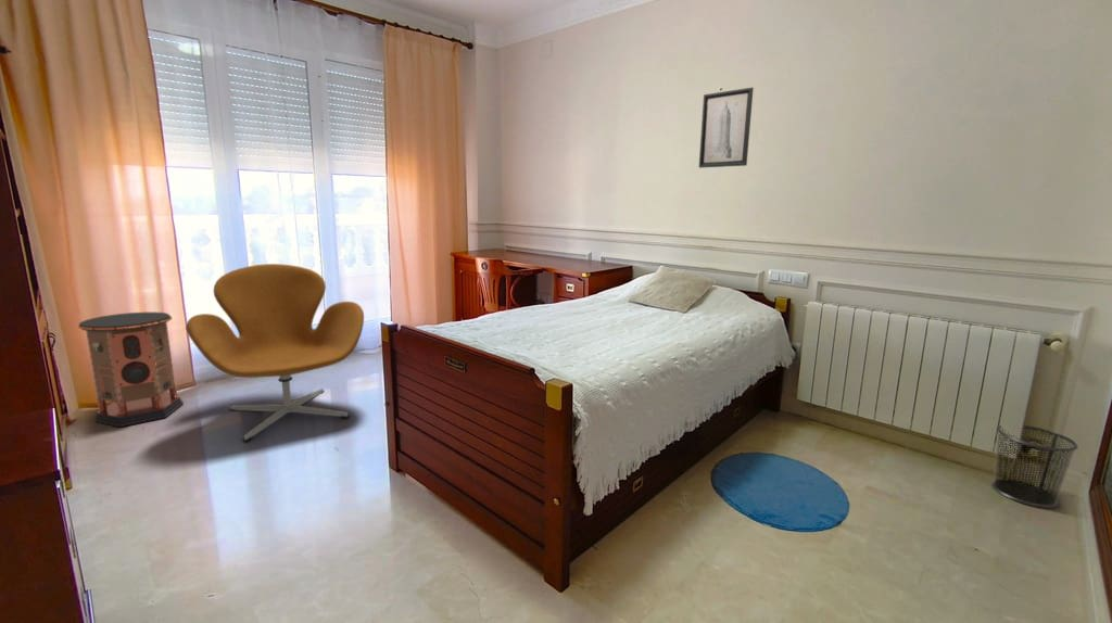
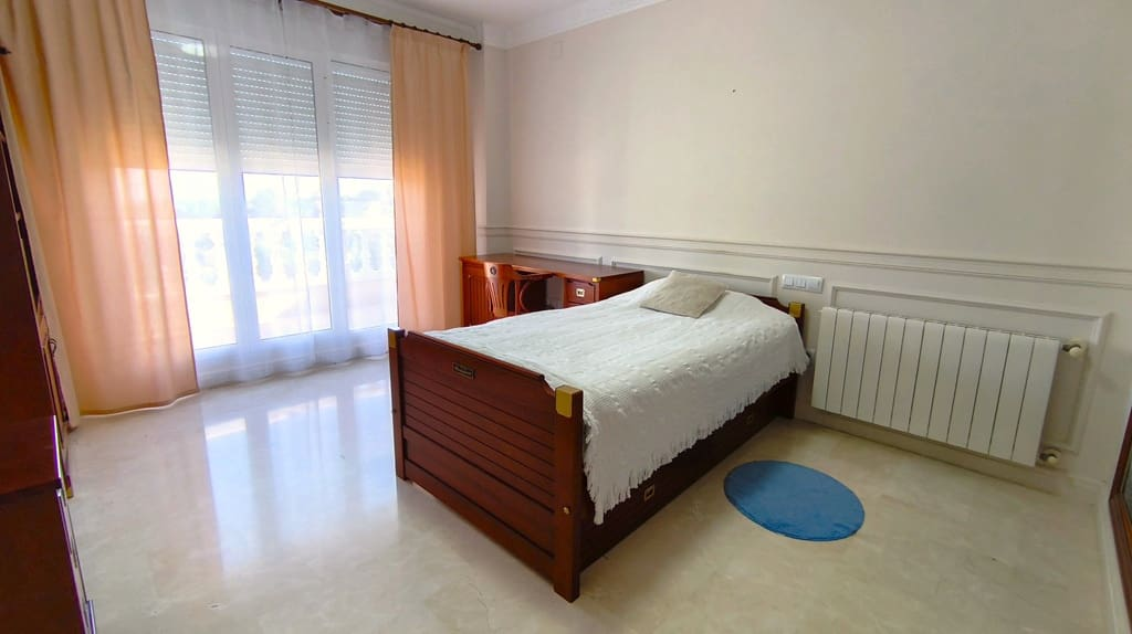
- speaker [77,312,185,428]
- waste bin [990,424,1079,508]
- armchair [185,263,365,443]
- wall art [698,87,755,169]
